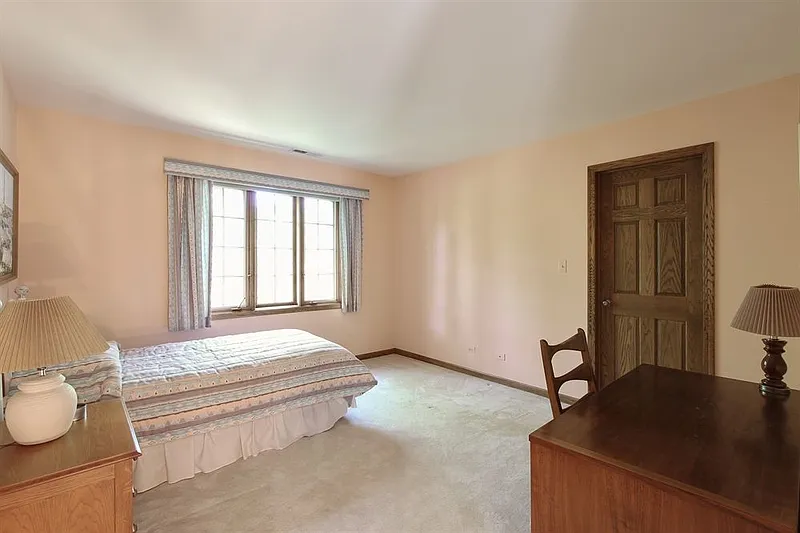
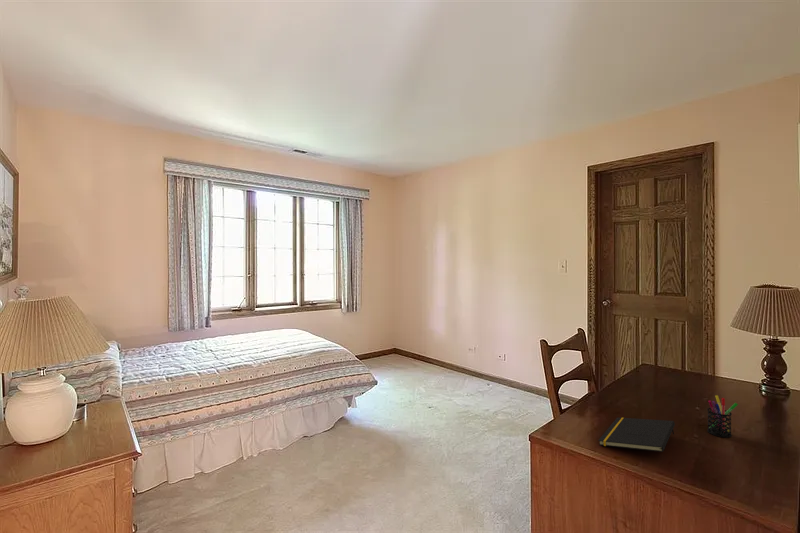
+ notepad [597,416,676,453]
+ pen holder [706,394,739,439]
